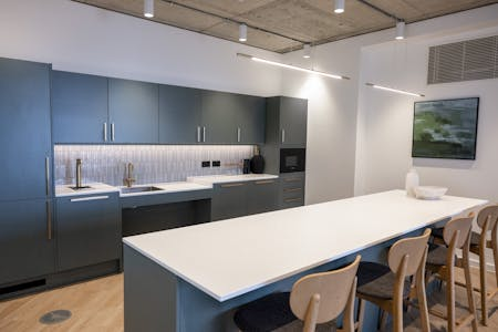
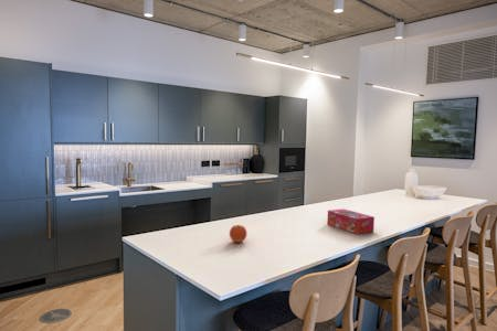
+ tissue box [326,207,376,235]
+ fruit [229,224,248,244]
